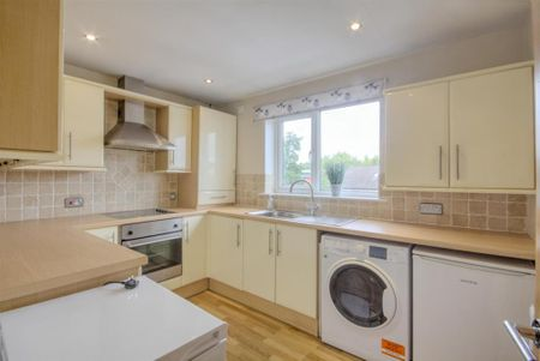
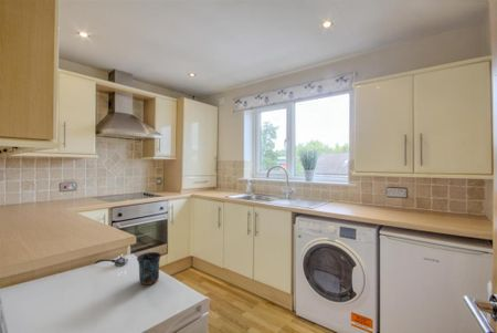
+ mug [136,251,162,285]
